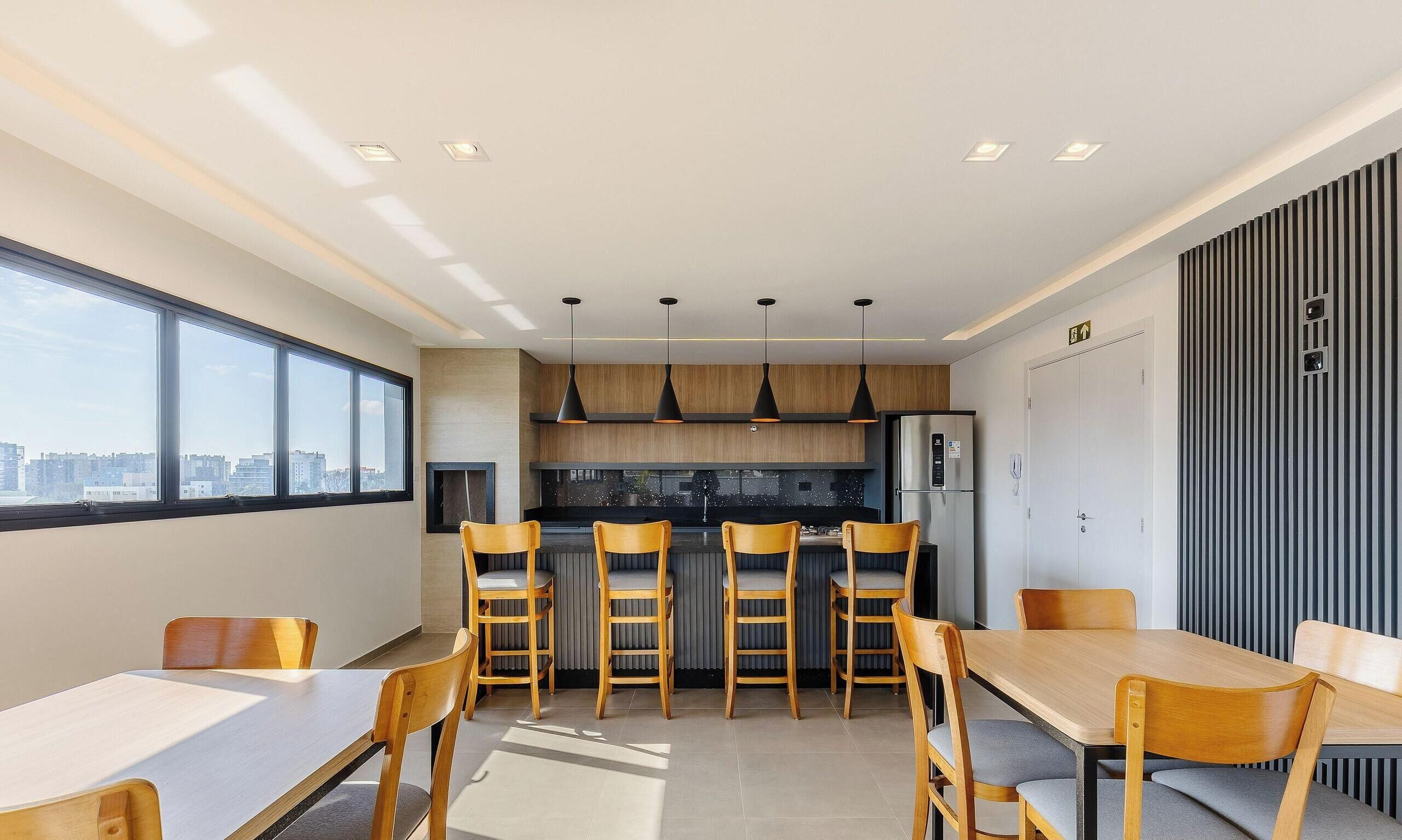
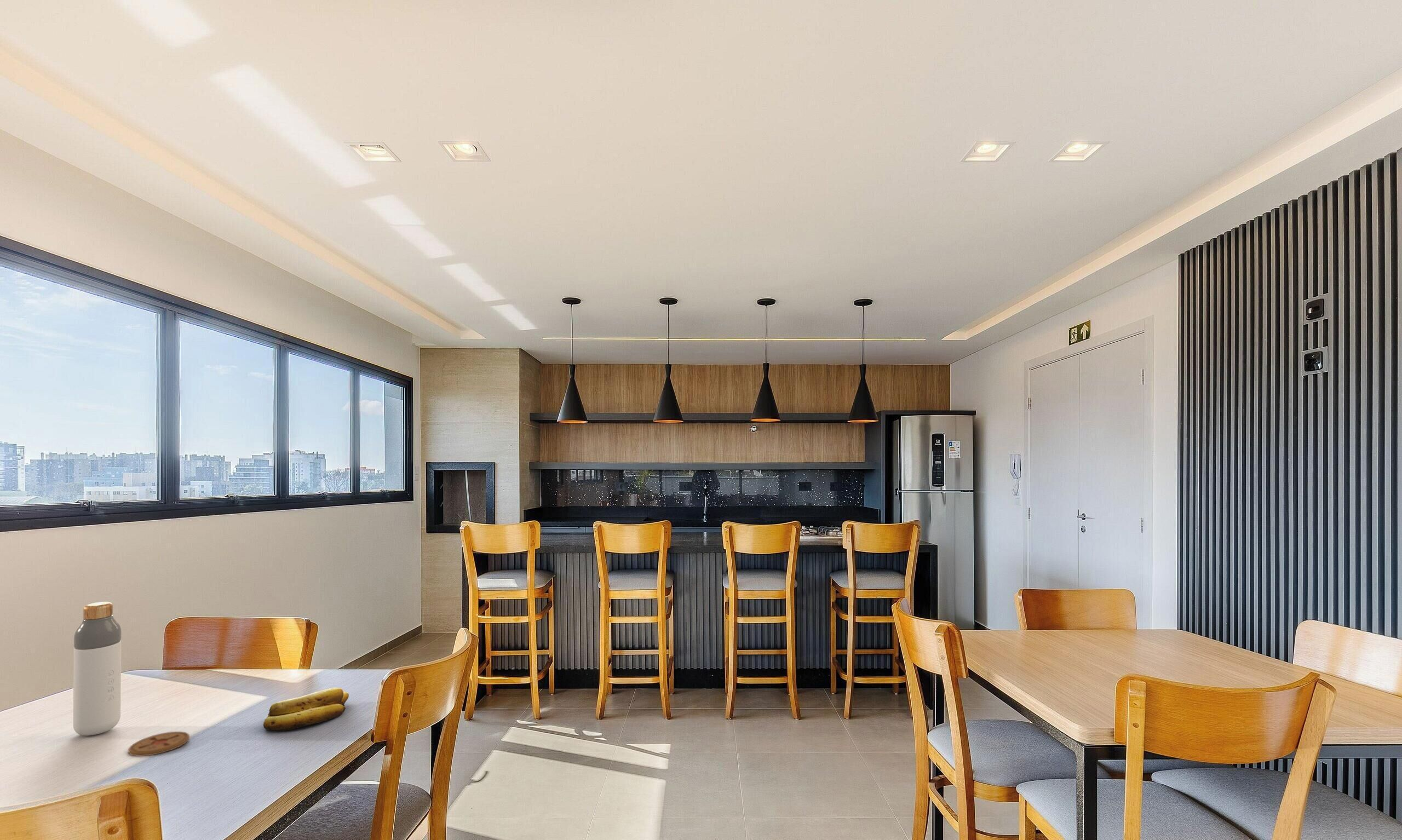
+ coaster [128,731,190,757]
+ banana [263,687,349,731]
+ bottle [73,601,122,736]
